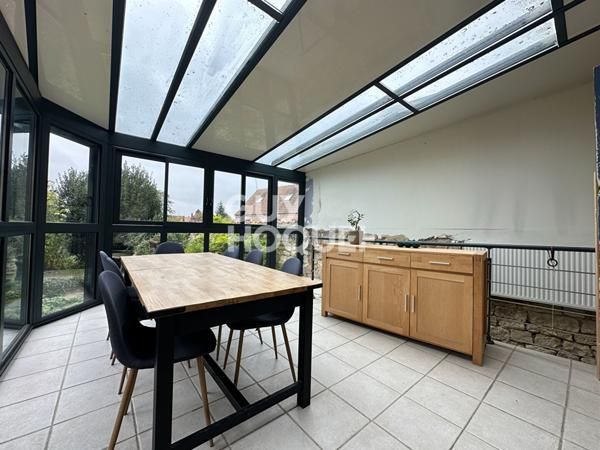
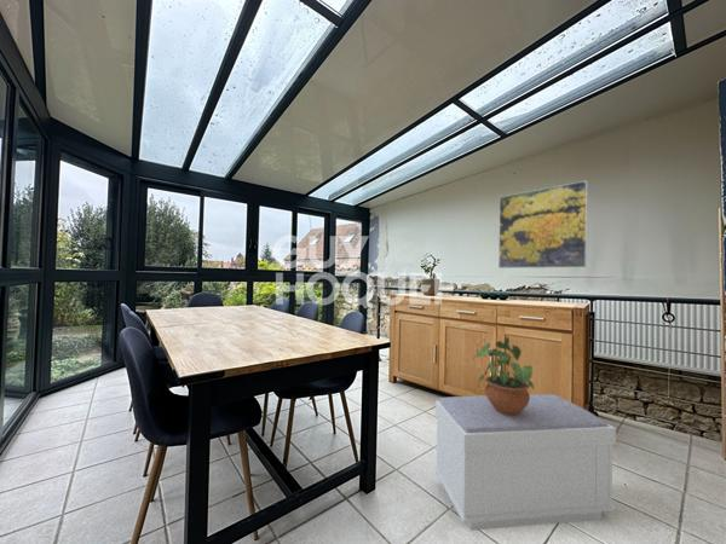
+ bench [433,393,617,532]
+ potted plant [472,335,535,415]
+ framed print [497,180,588,270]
